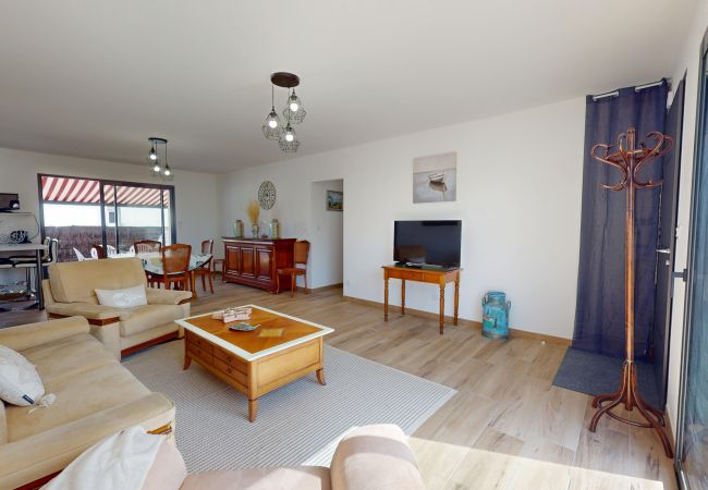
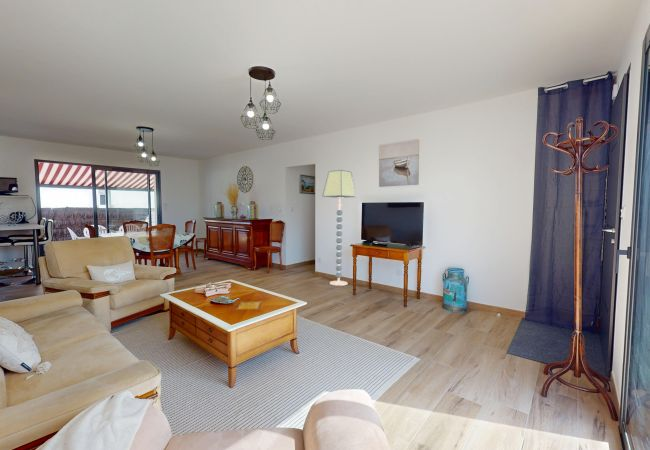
+ floor lamp [321,169,356,287]
